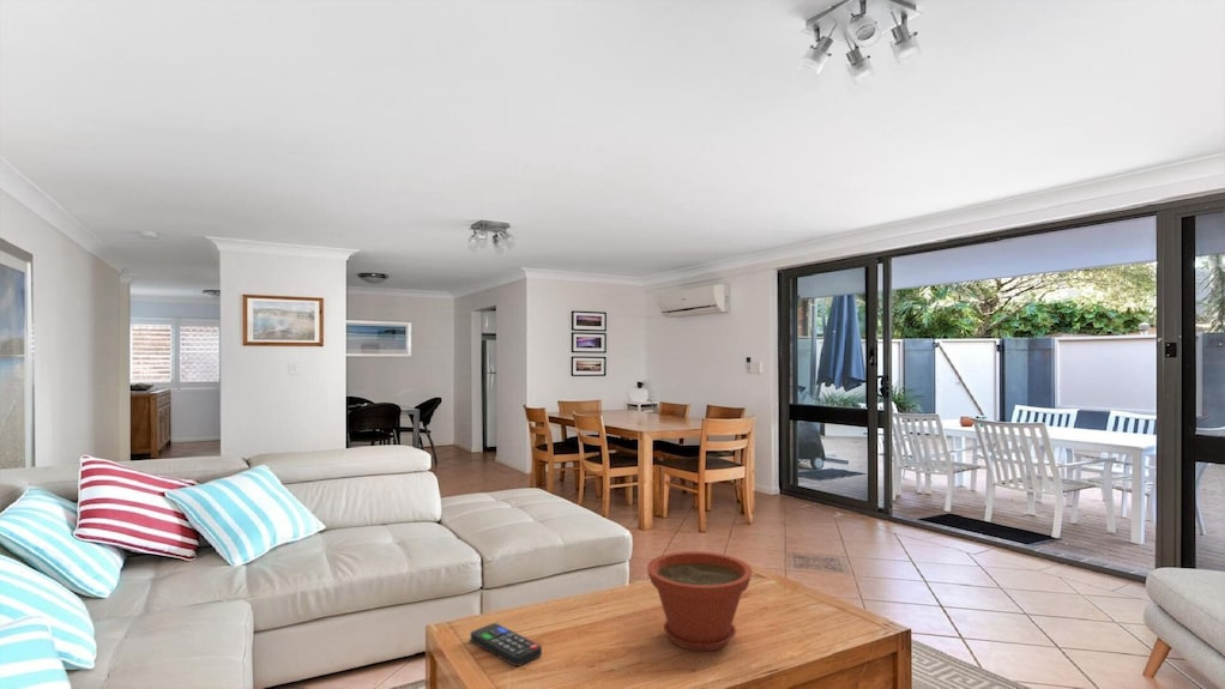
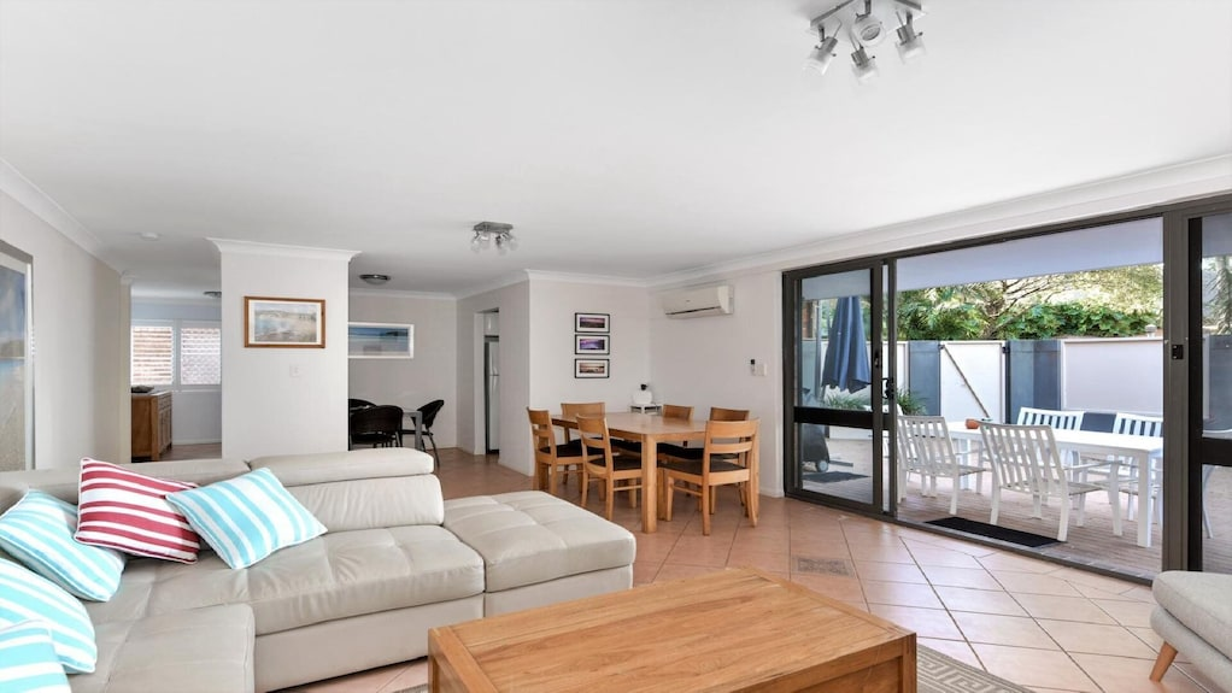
- remote control [470,622,543,667]
- plant pot [646,550,754,652]
